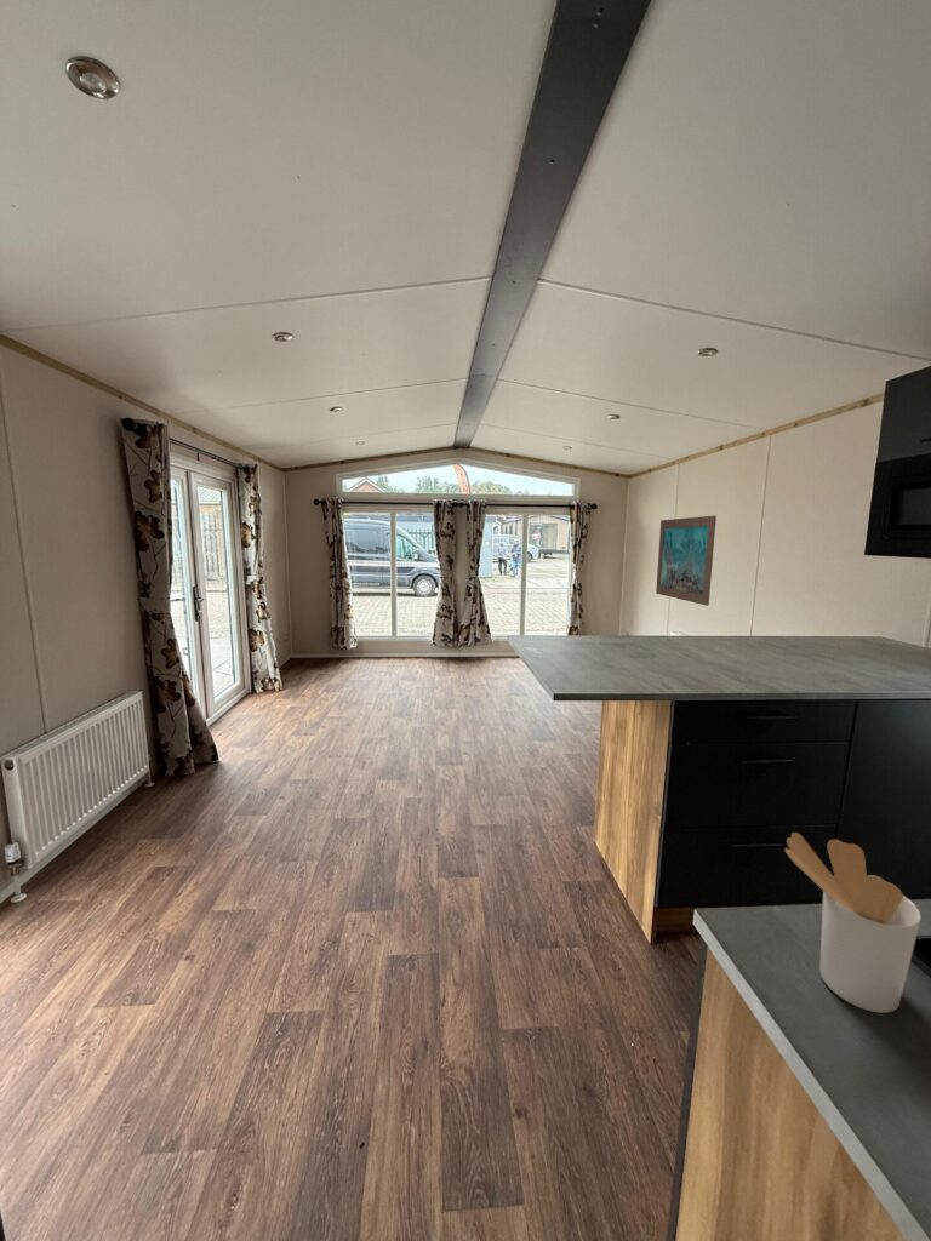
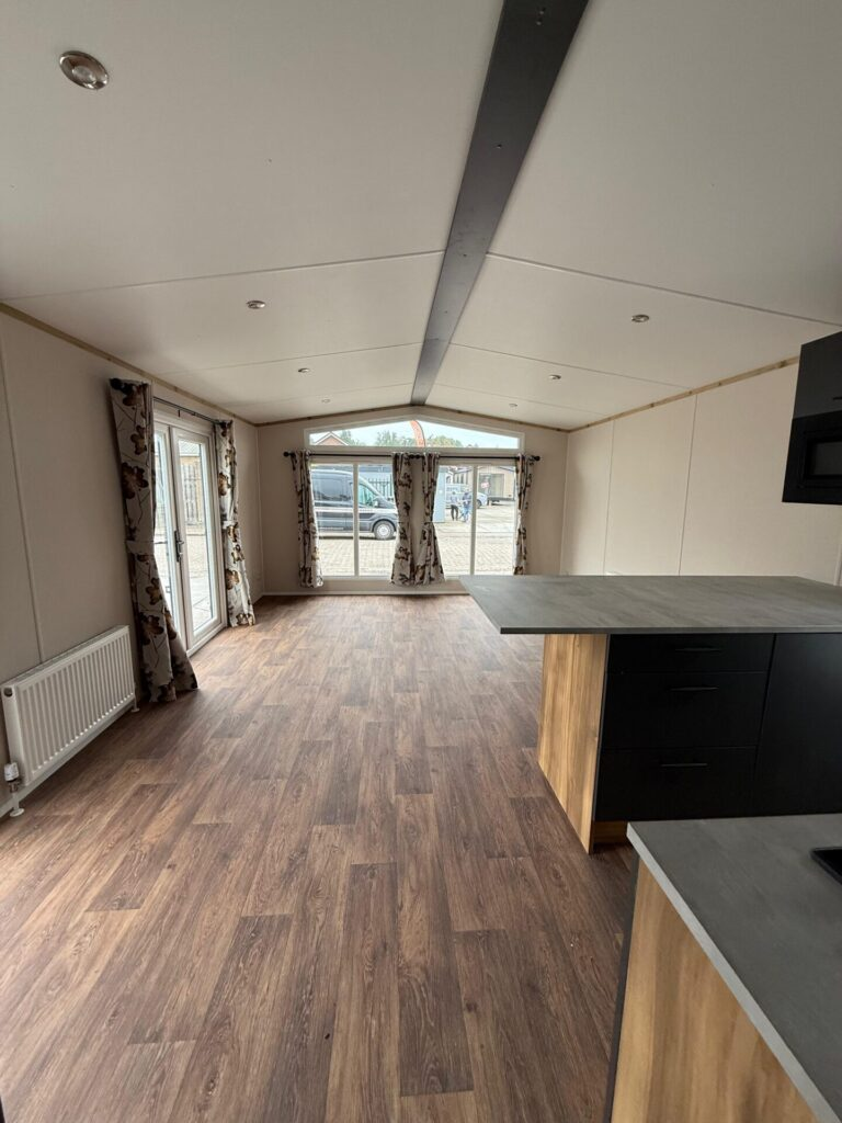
- utensil holder [784,831,923,1014]
- wall art [655,515,718,607]
